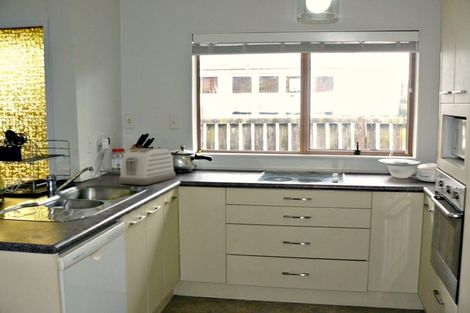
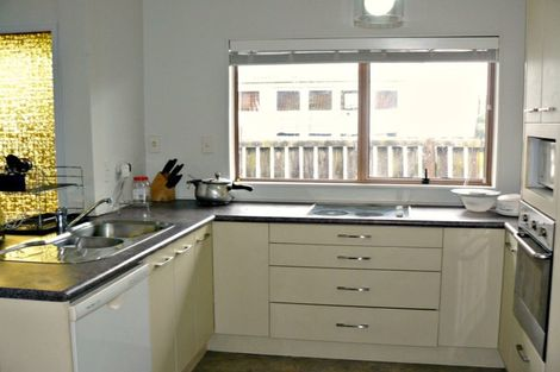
- toaster [118,147,177,186]
